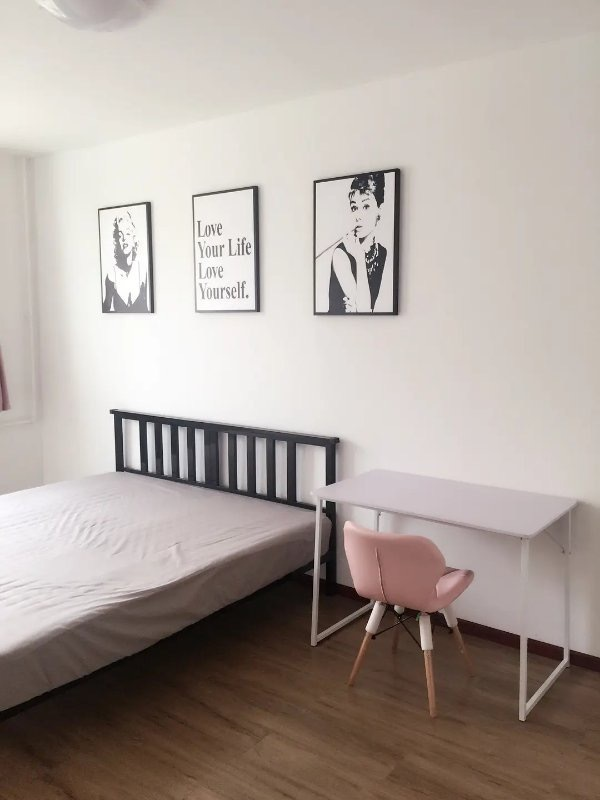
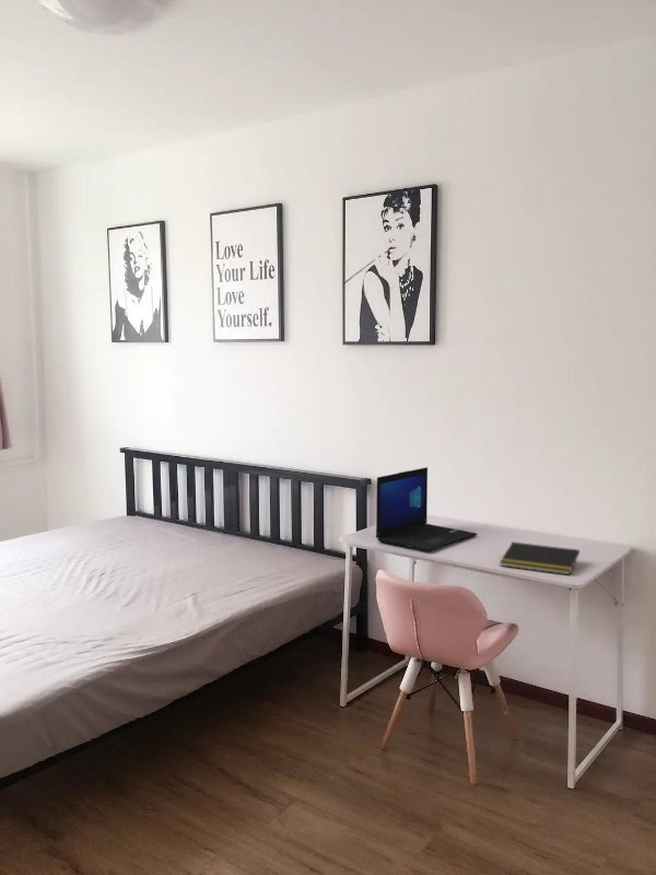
+ notepad [499,541,581,575]
+ laptop [375,466,478,552]
